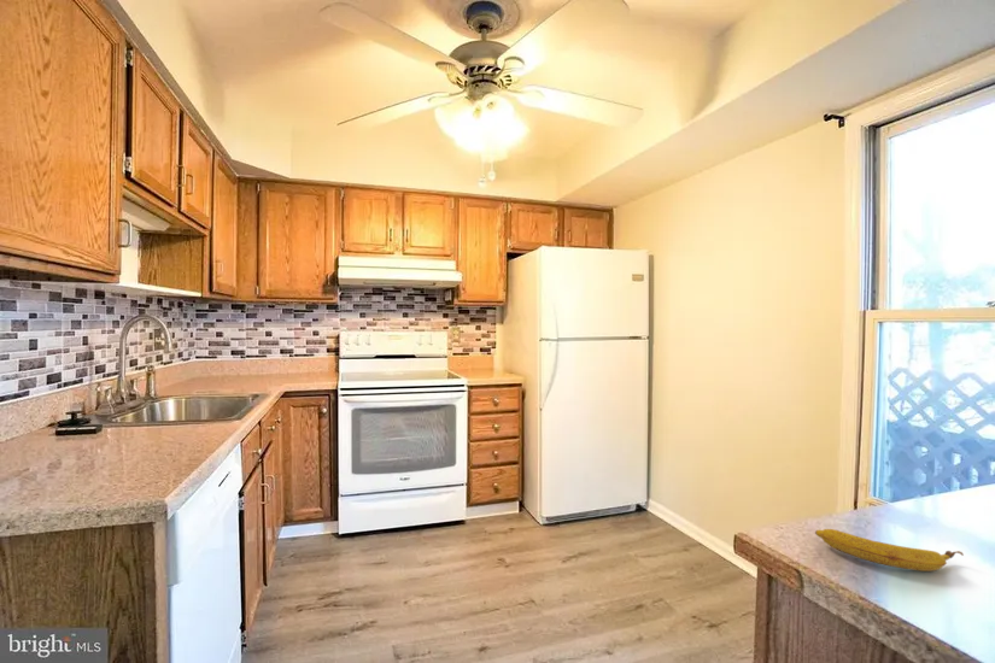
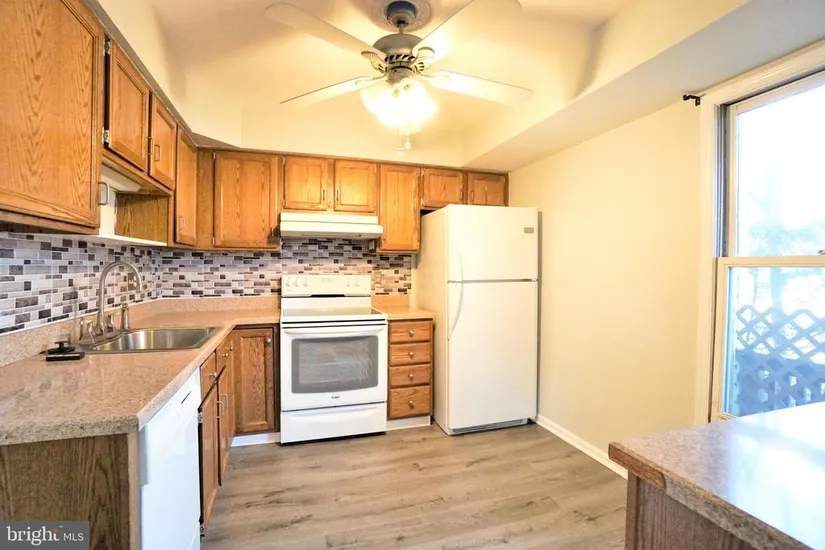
- banana [814,528,965,573]
